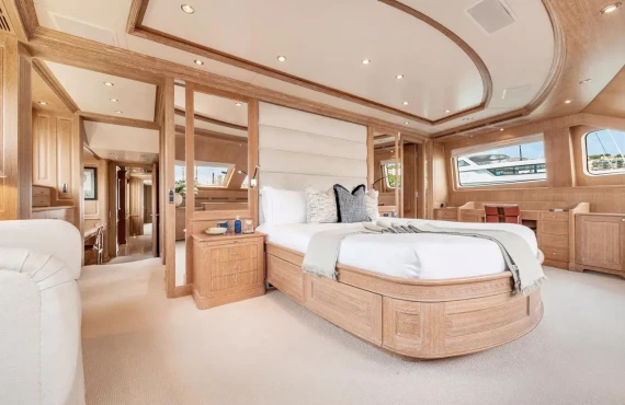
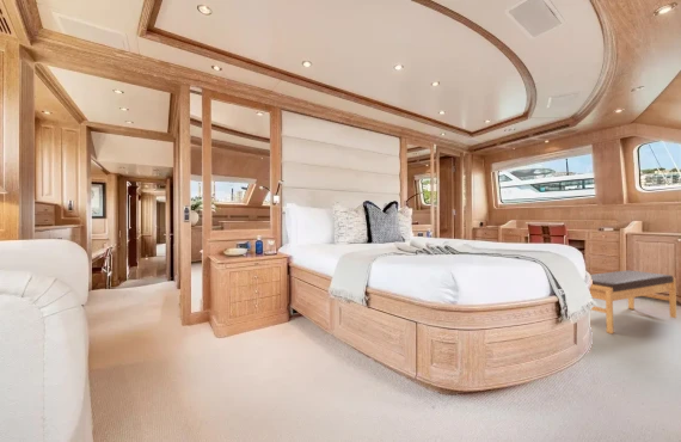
+ bench [589,269,677,334]
